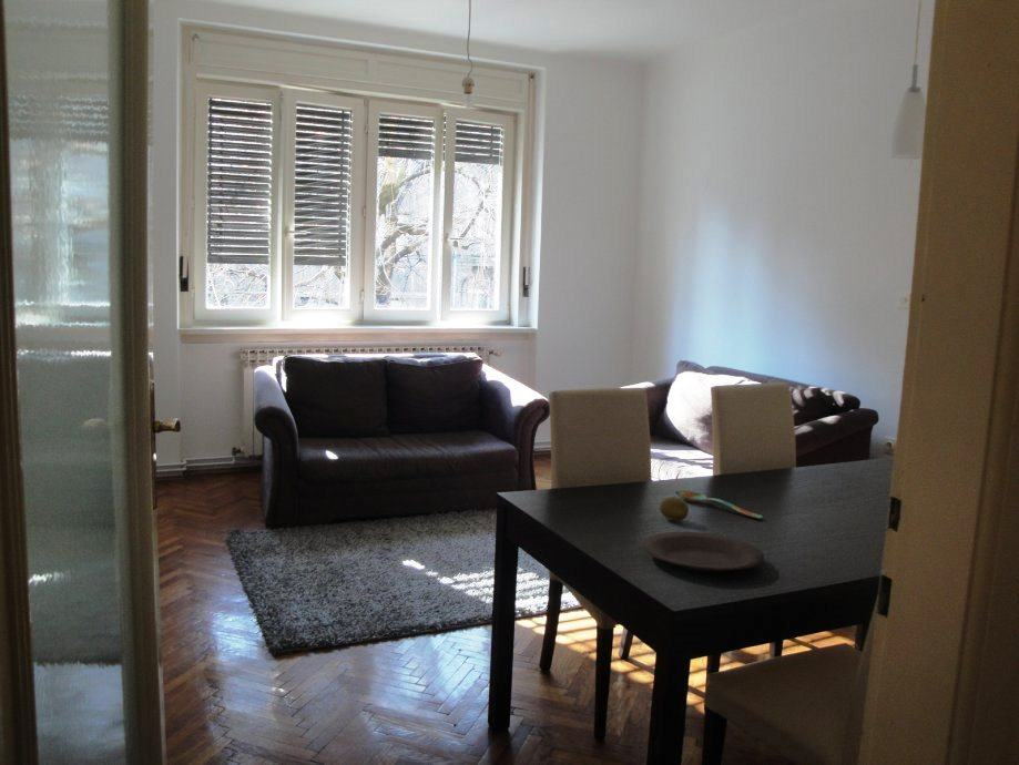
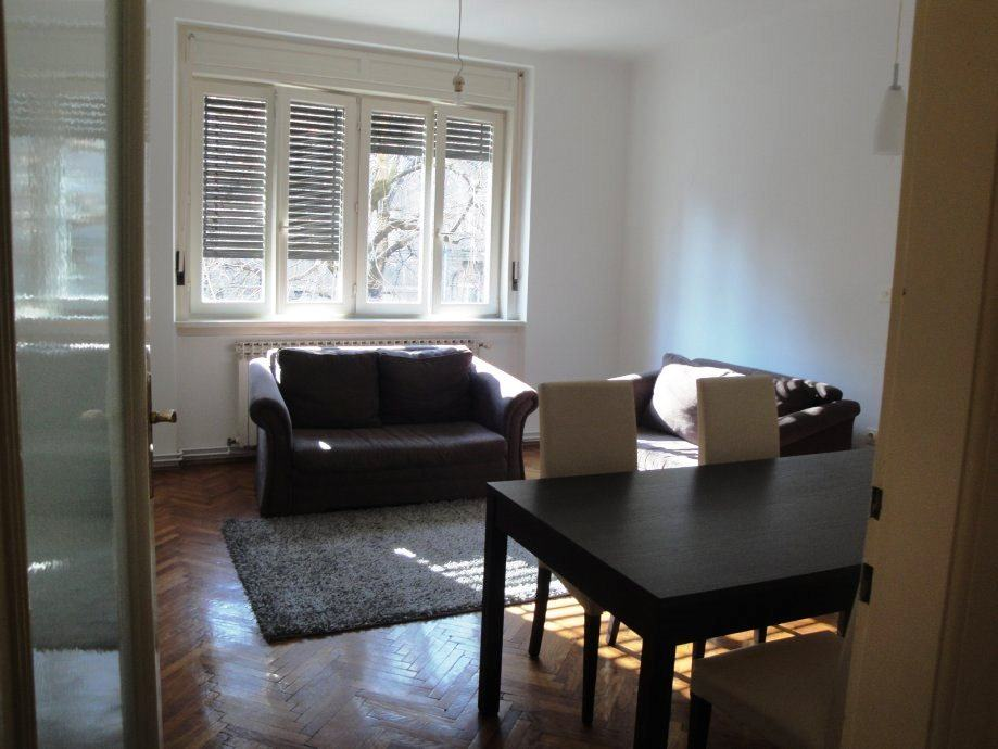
- fruit [659,497,690,521]
- spoon [674,489,764,520]
- plate [640,531,765,573]
